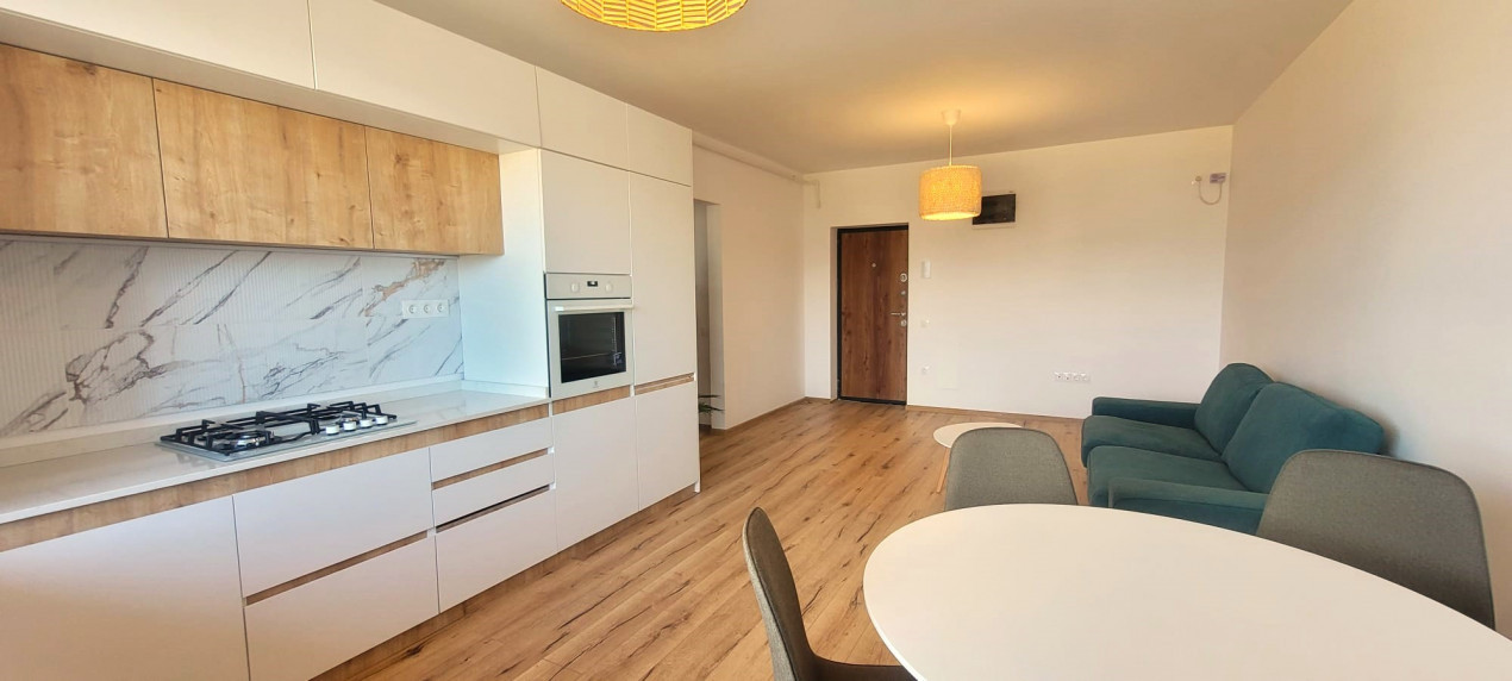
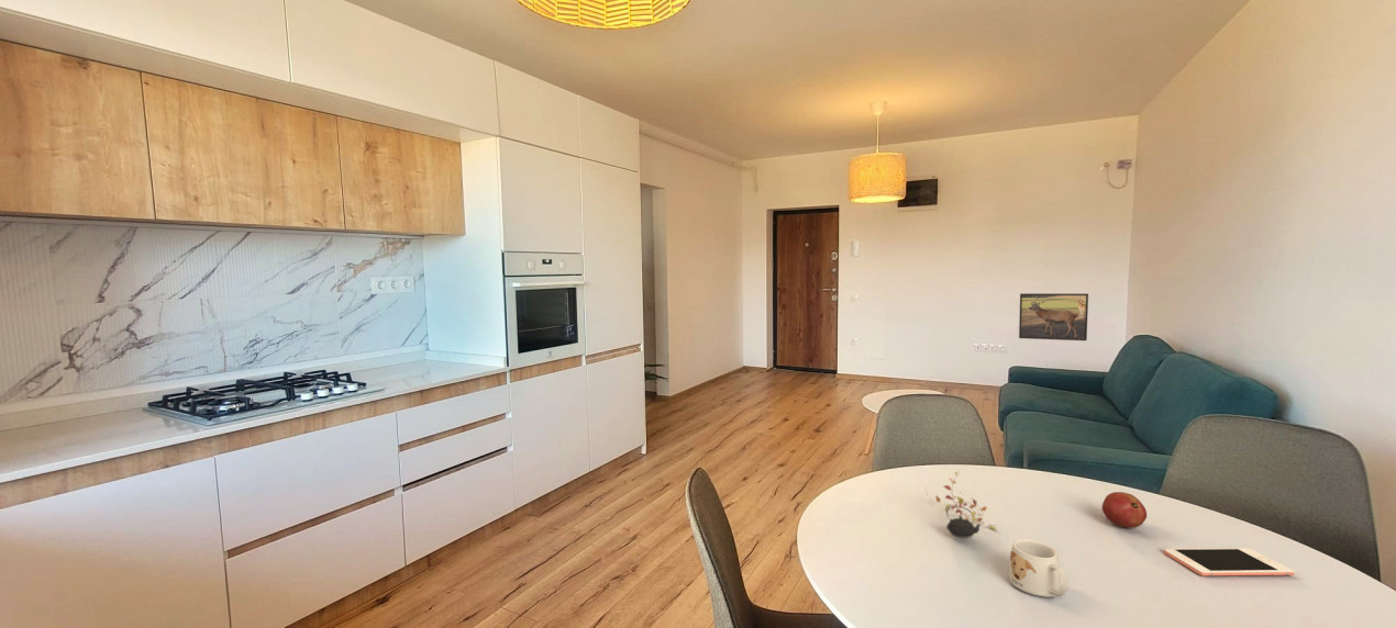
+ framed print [1018,292,1089,341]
+ cell phone [1163,547,1295,577]
+ teapot [924,453,997,539]
+ mug [1007,538,1070,598]
+ fruit [1101,491,1148,529]
